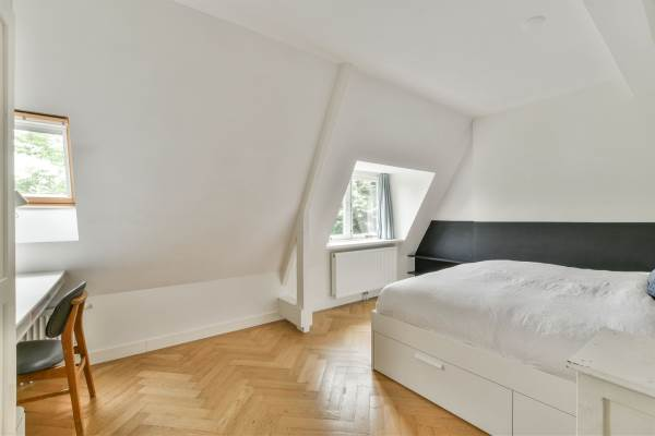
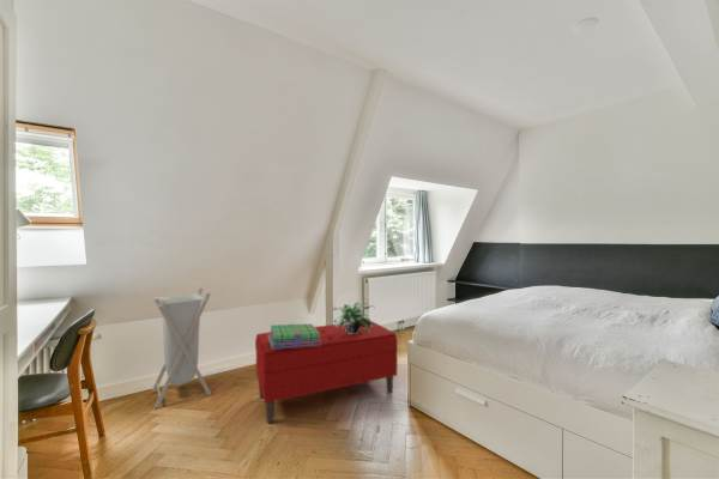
+ stack of books [267,323,321,348]
+ bench [254,320,399,424]
+ potted plant [331,302,376,334]
+ laundry hamper [151,287,213,410]
